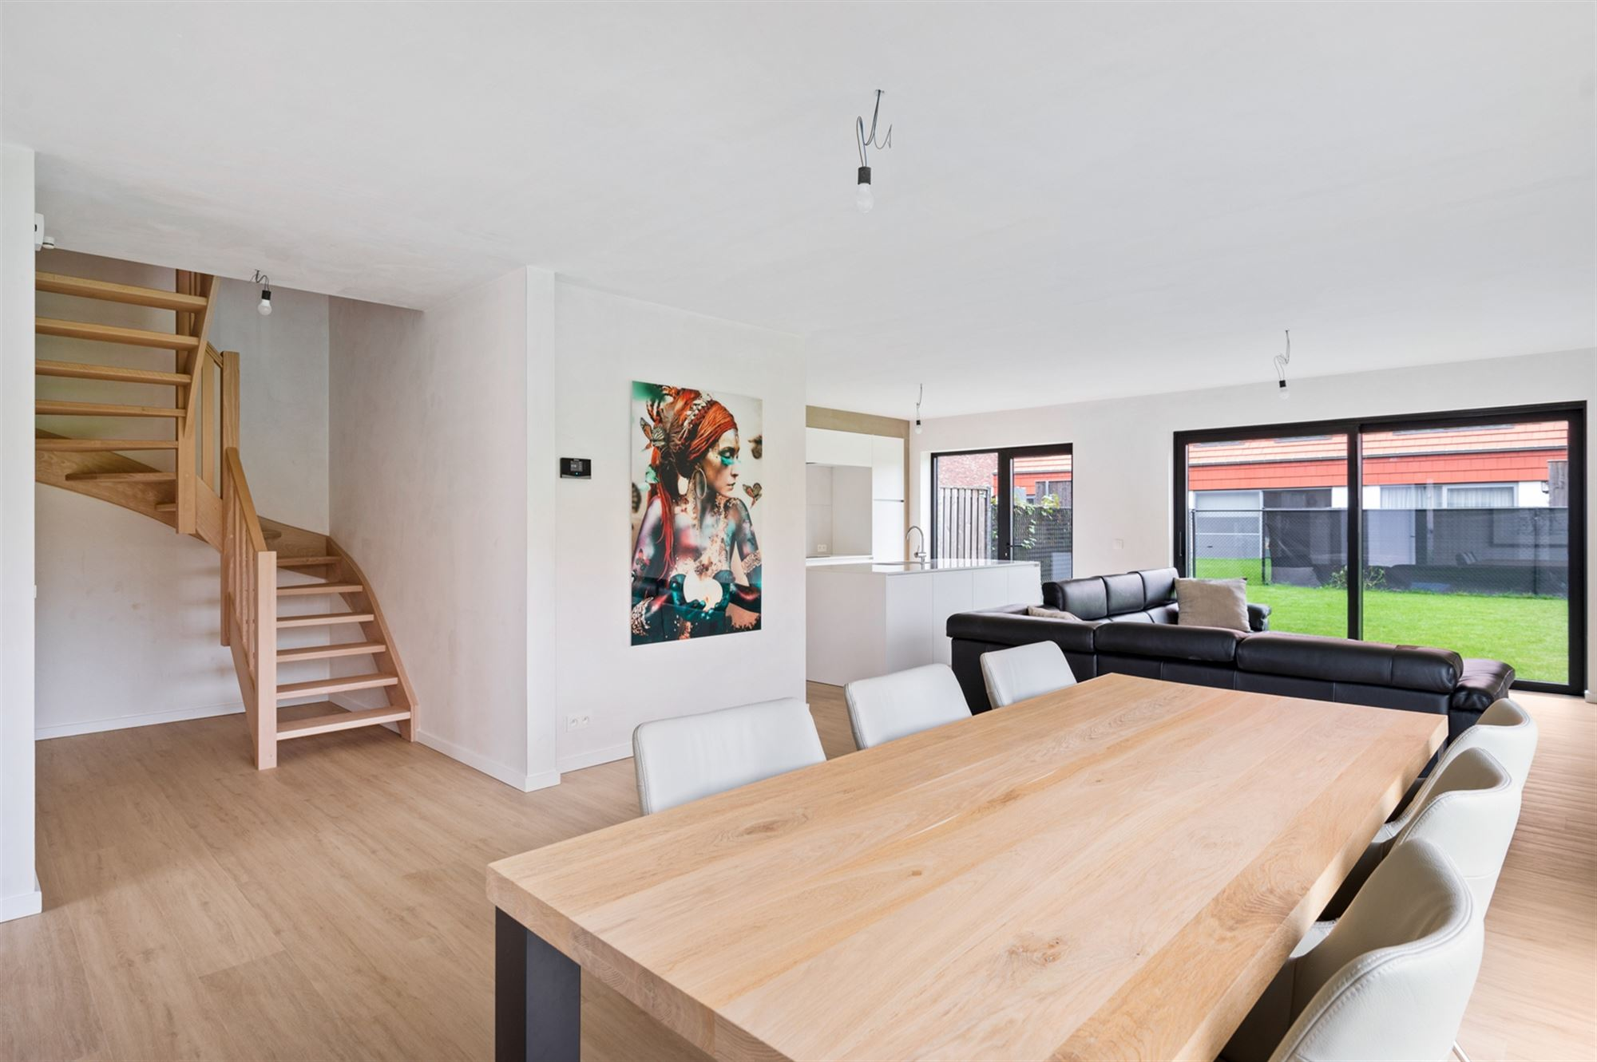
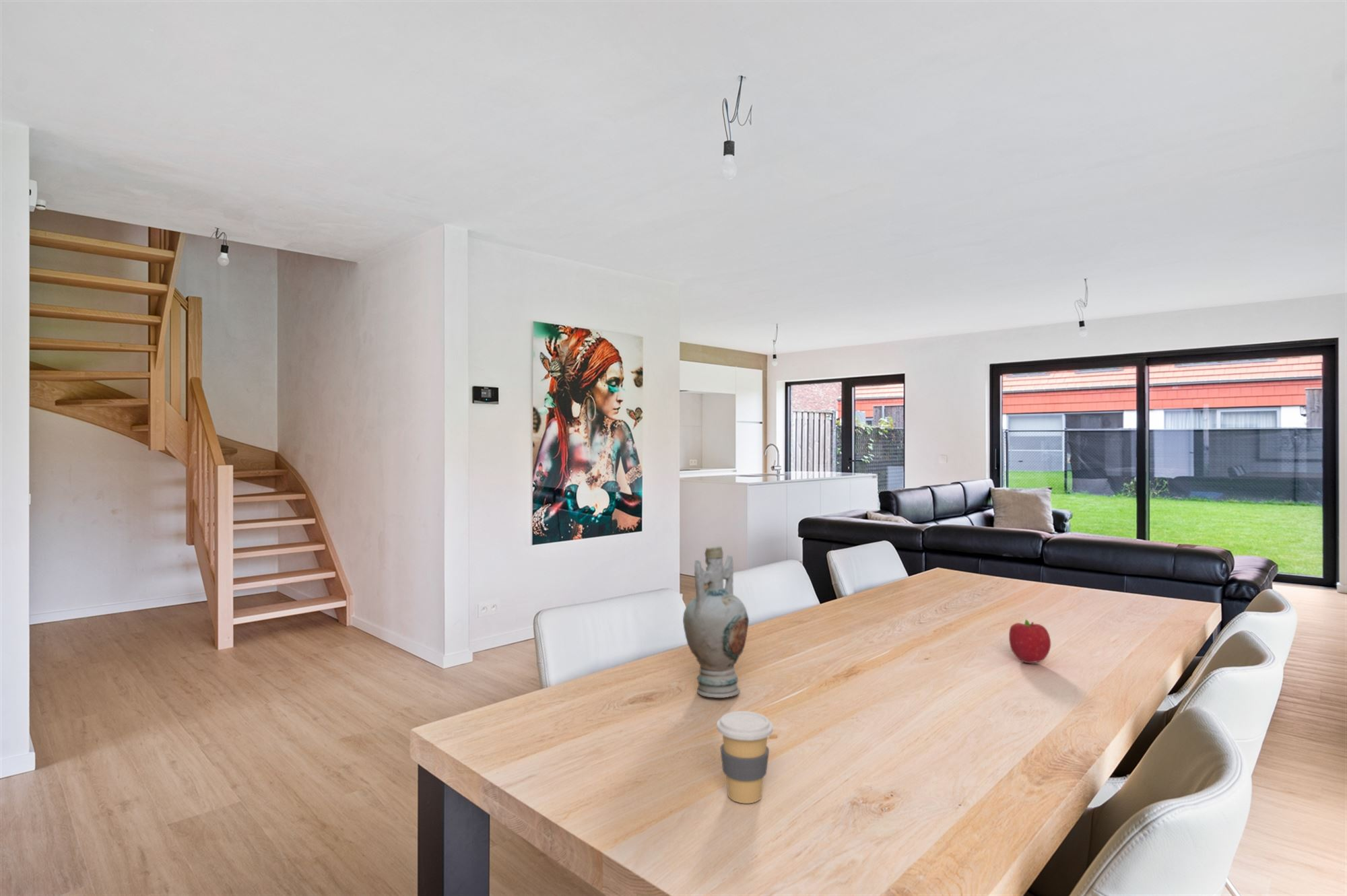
+ fruit [1008,619,1051,664]
+ coffee cup [716,710,774,804]
+ decorative bottle [682,545,750,699]
